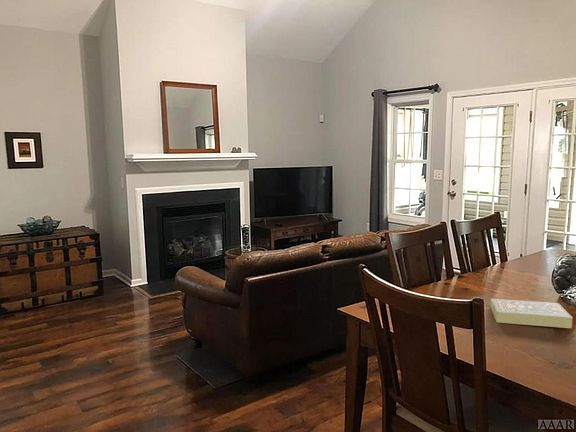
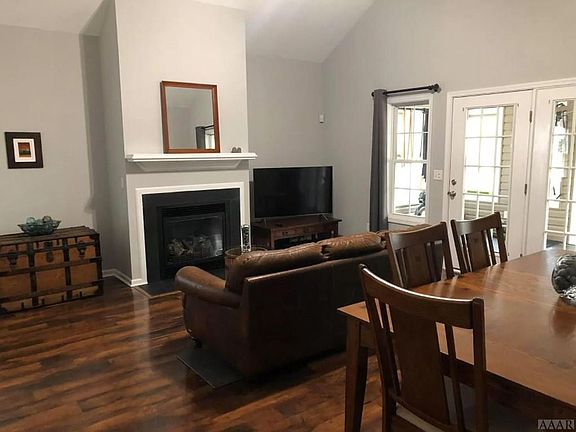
- book [490,298,574,329]
